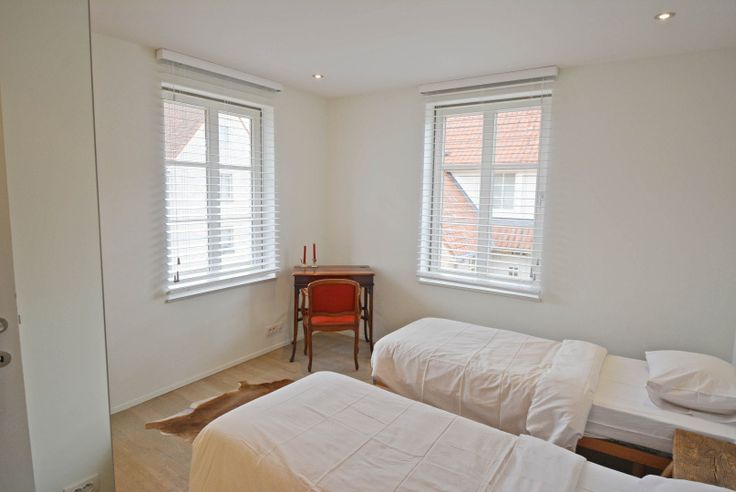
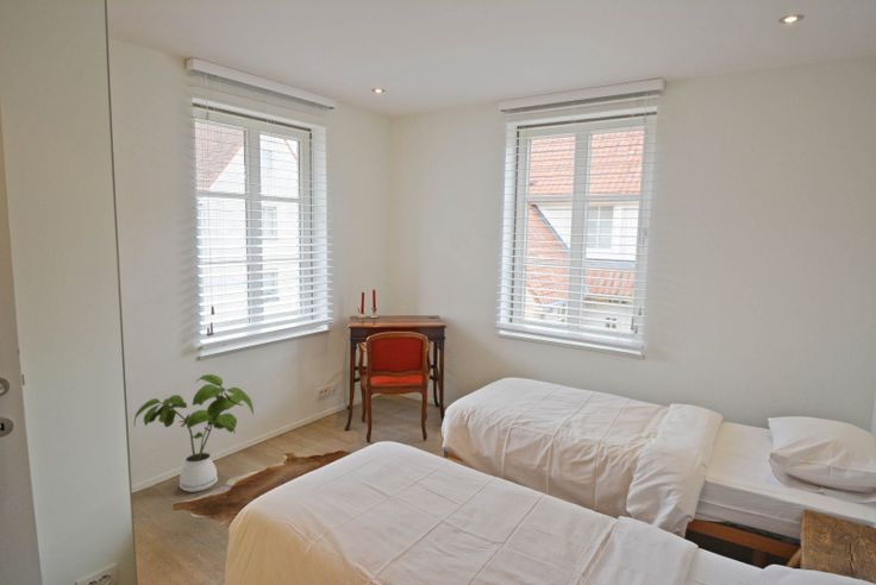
+ house plant [133,373,256,493]
